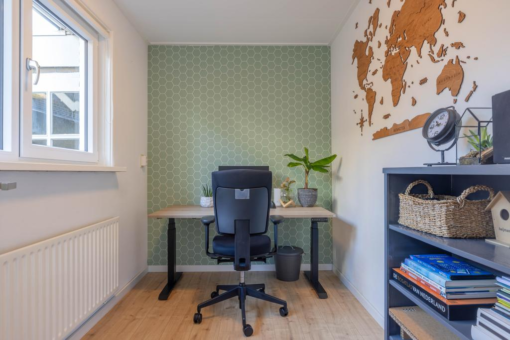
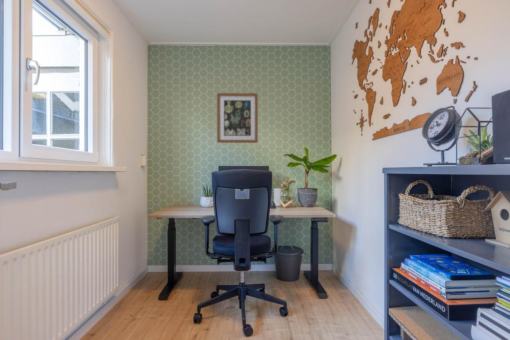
+ wall art [216,92,259,144]
